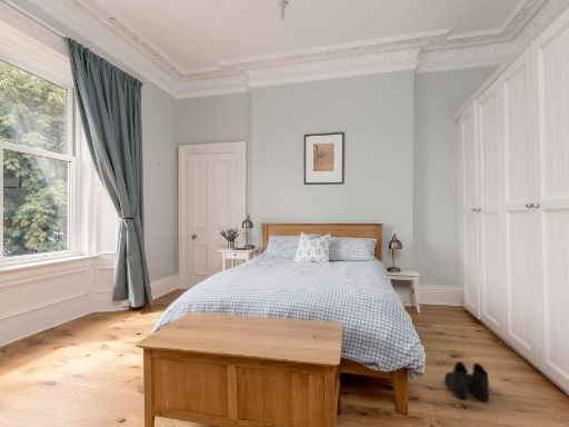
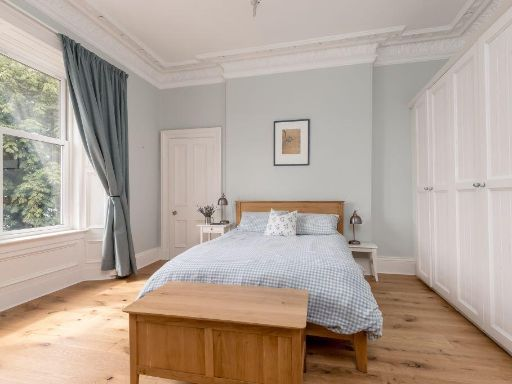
- boots [443,360,490,401]
